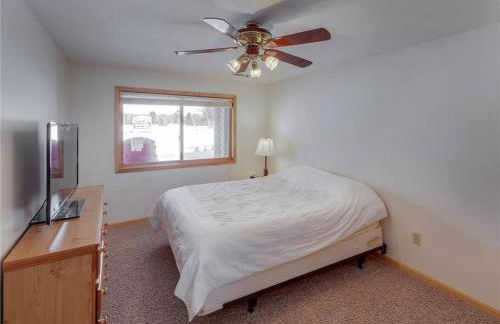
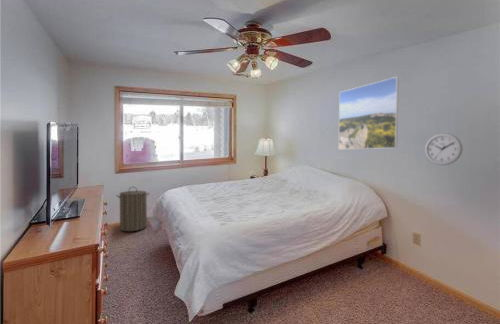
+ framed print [338,76,400,150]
+ laundry hamper [115,186,151,232]
+ wall clock [424,132,464,166]
